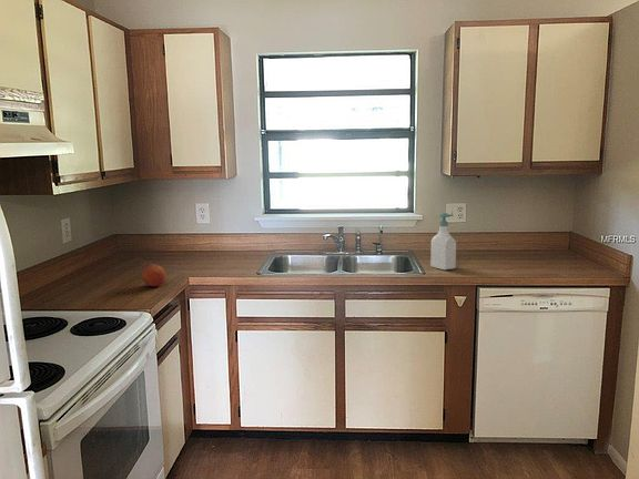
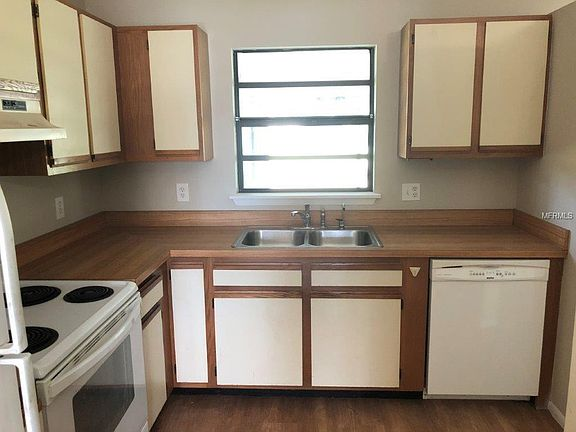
- soap bottle [429,212,457,271]
- fruit [141,263,166,287]
